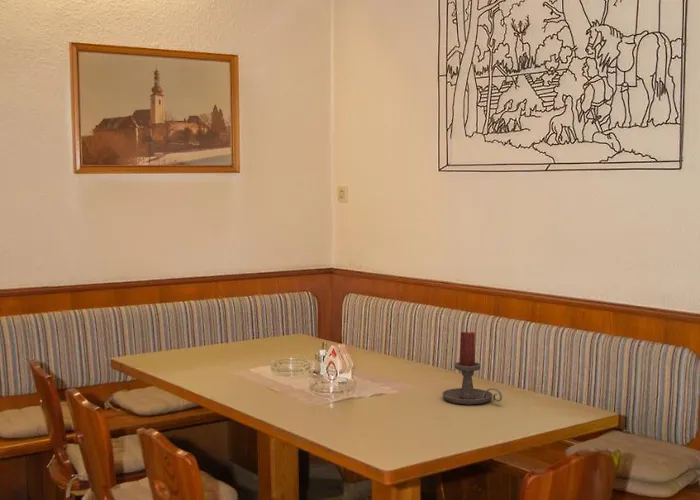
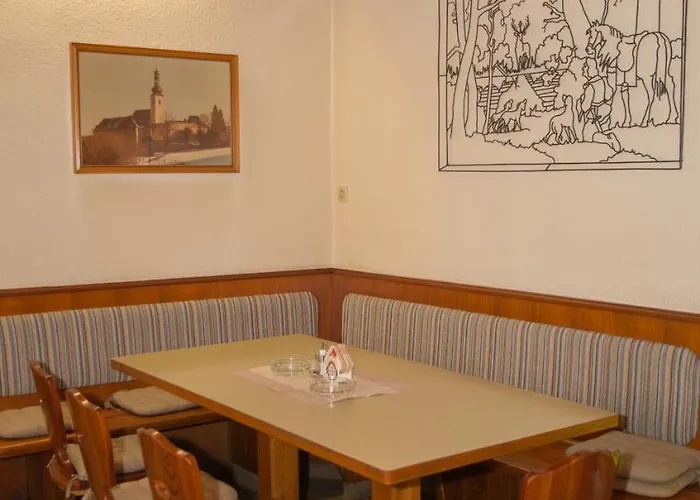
- candle holder [442,331,503,405]
